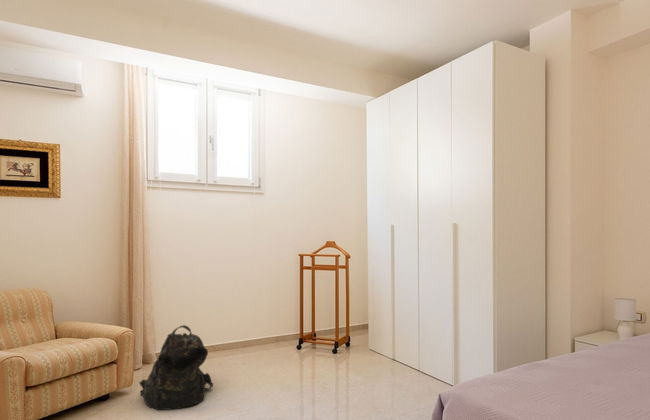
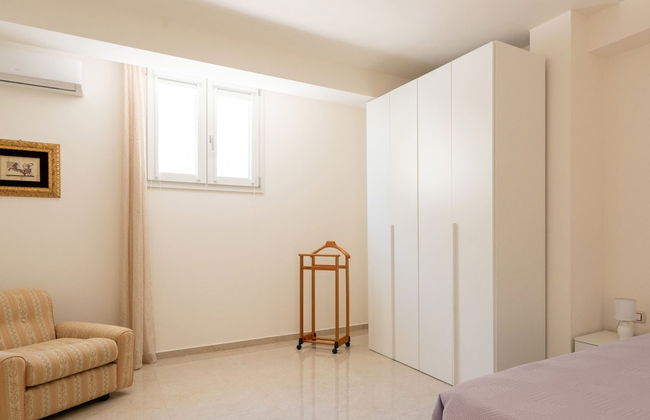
- backpack [138,324,214,411]
